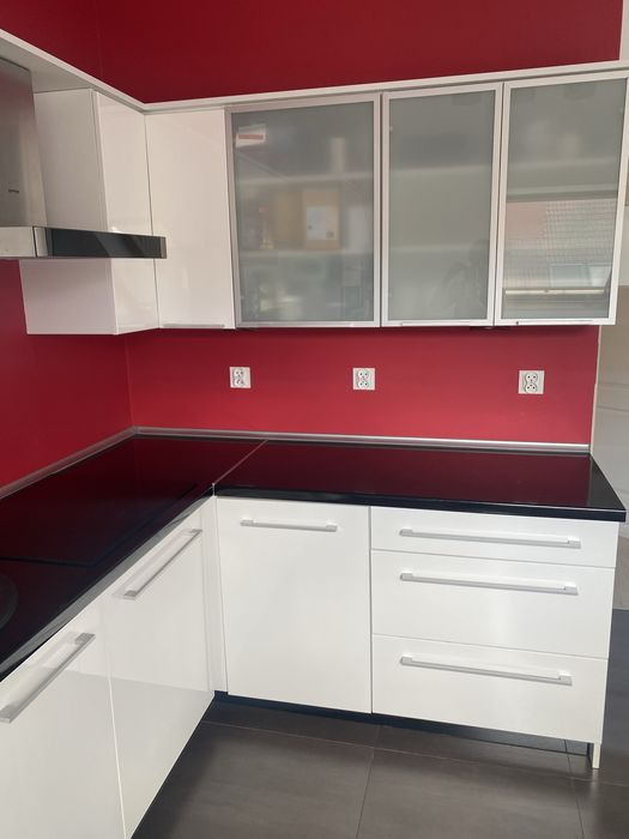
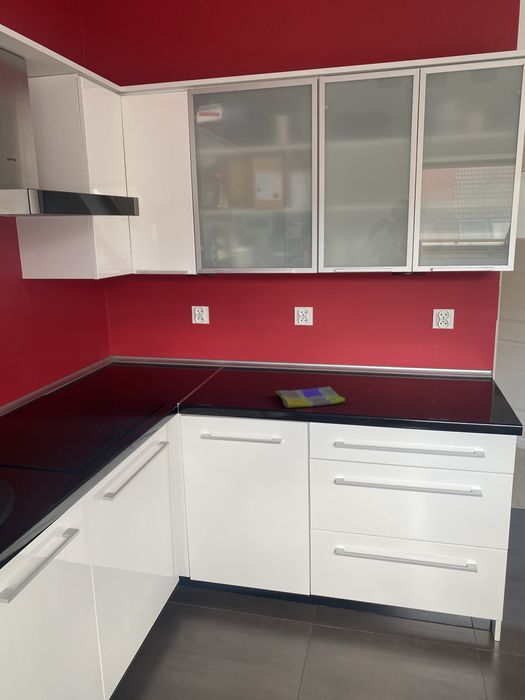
+ dish towel [275,386,346,409]
